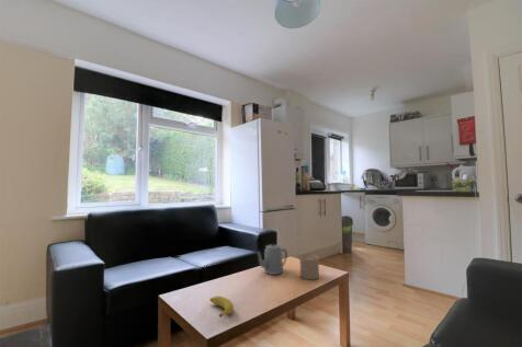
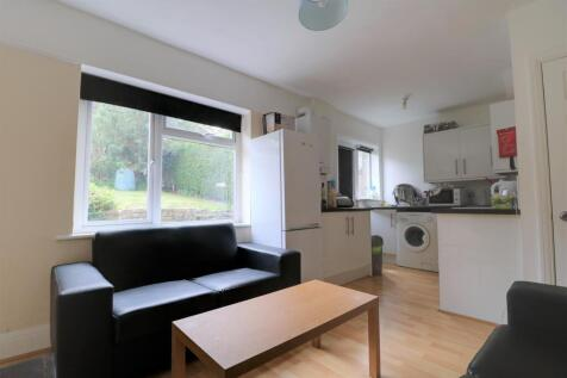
- cup [298,253,320,280]
- teapot [256,241,288,276]
- banana [208,294,235,319]
